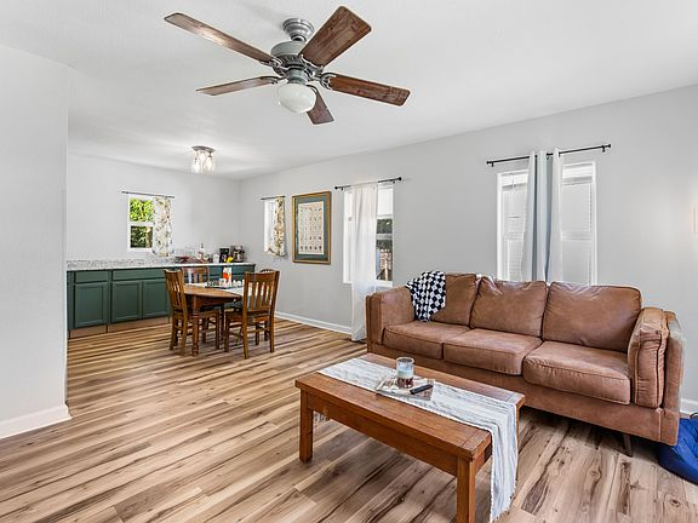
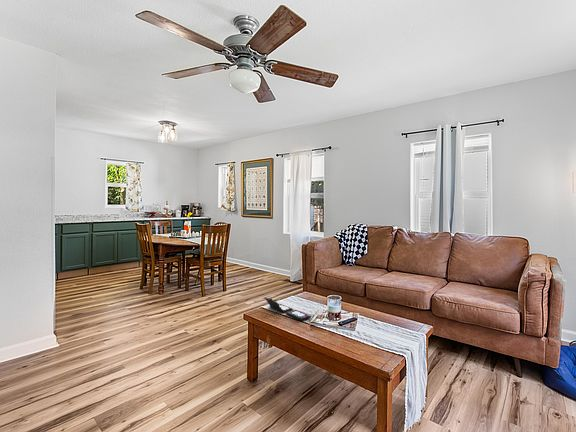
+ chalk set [263,297,312,321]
